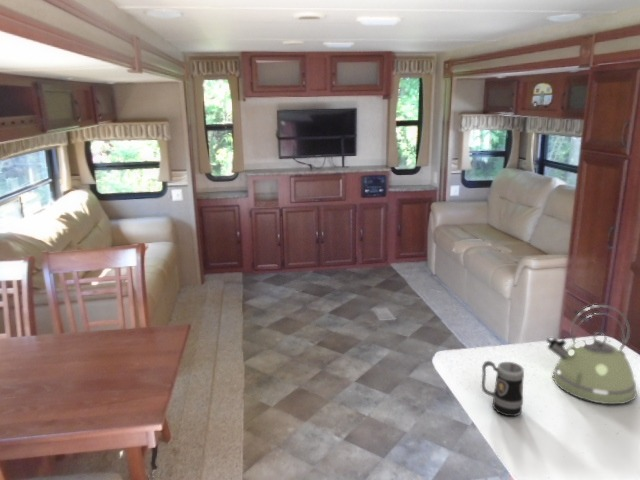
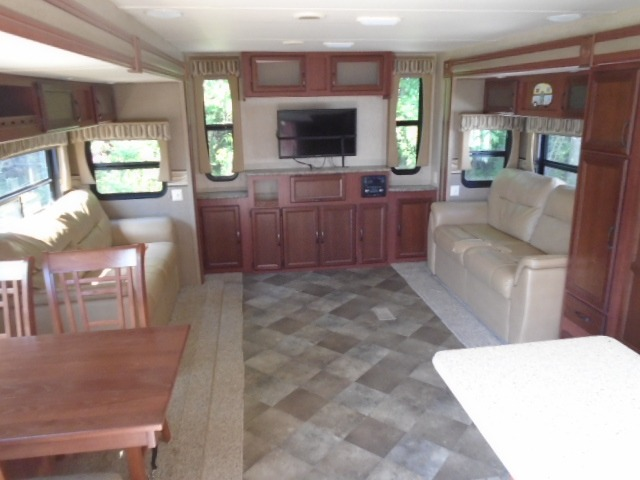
- mug [481,360,525,417]
- kettle [545,304,638,405]
